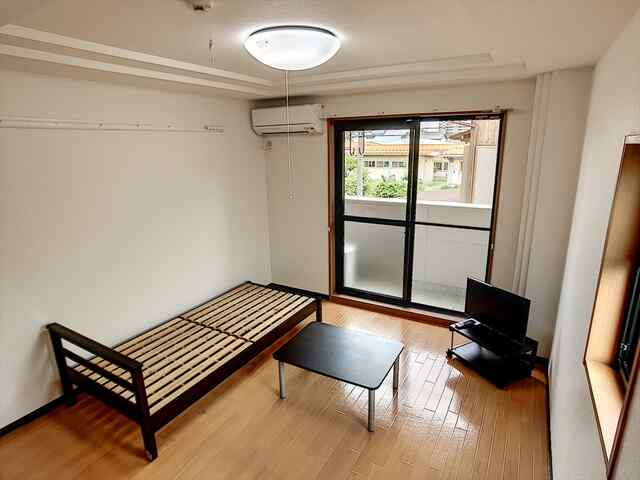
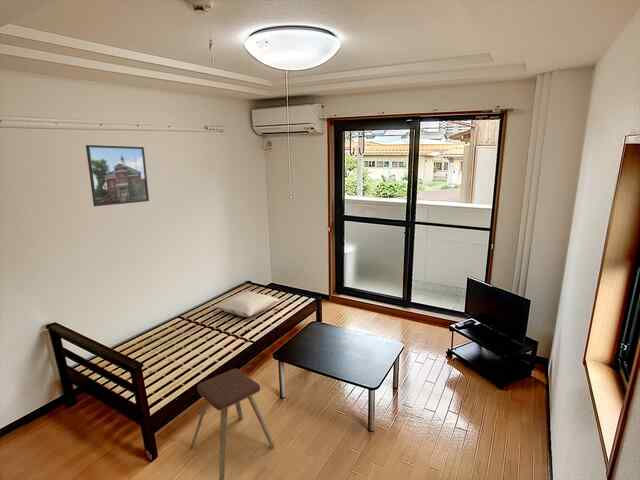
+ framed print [85,144,150,207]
+ music stool [190,368,275,480]
+ pillow [212,289,281,318]
